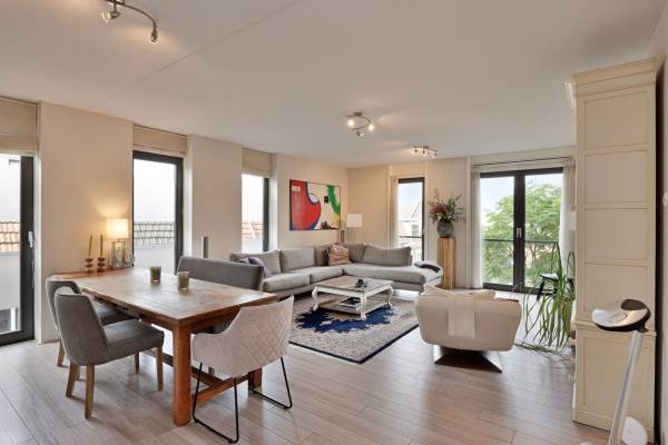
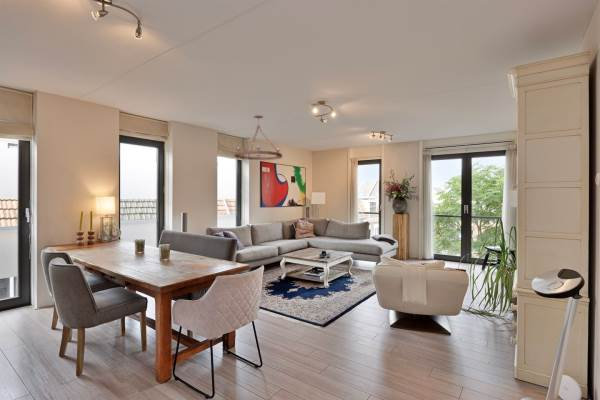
+ chandelier [233,114,283,161]
